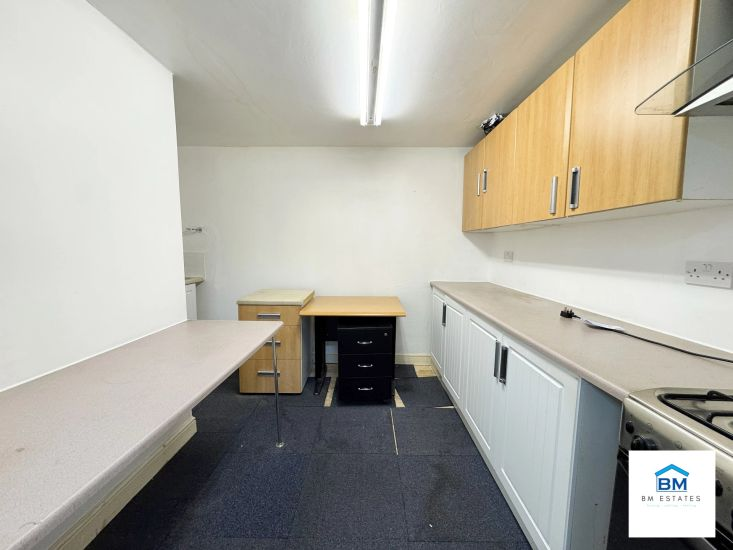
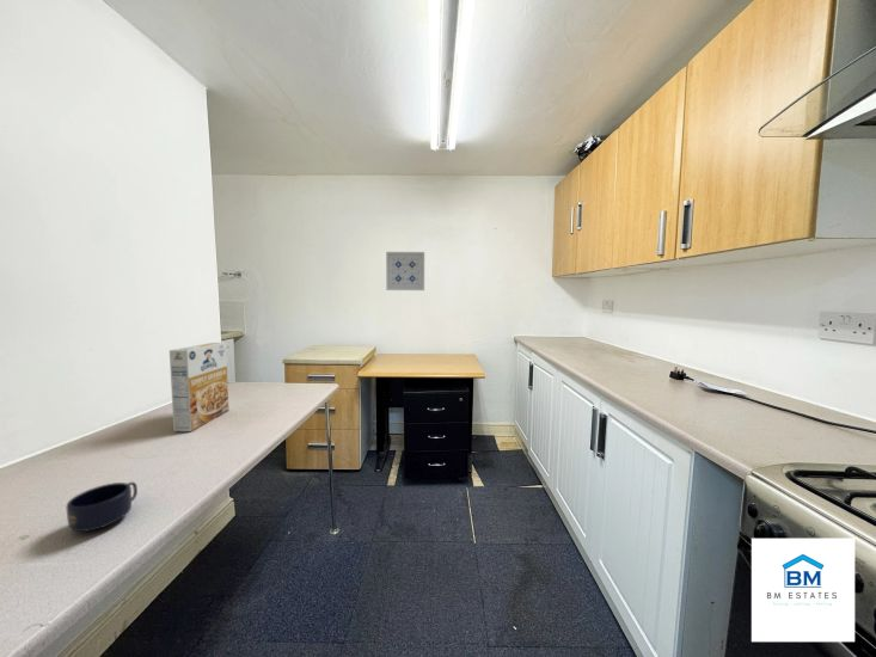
+ cereal box [169,342,229,432]
+ mug [66,481,139,533]
+ wall art [385,251,425,291]
